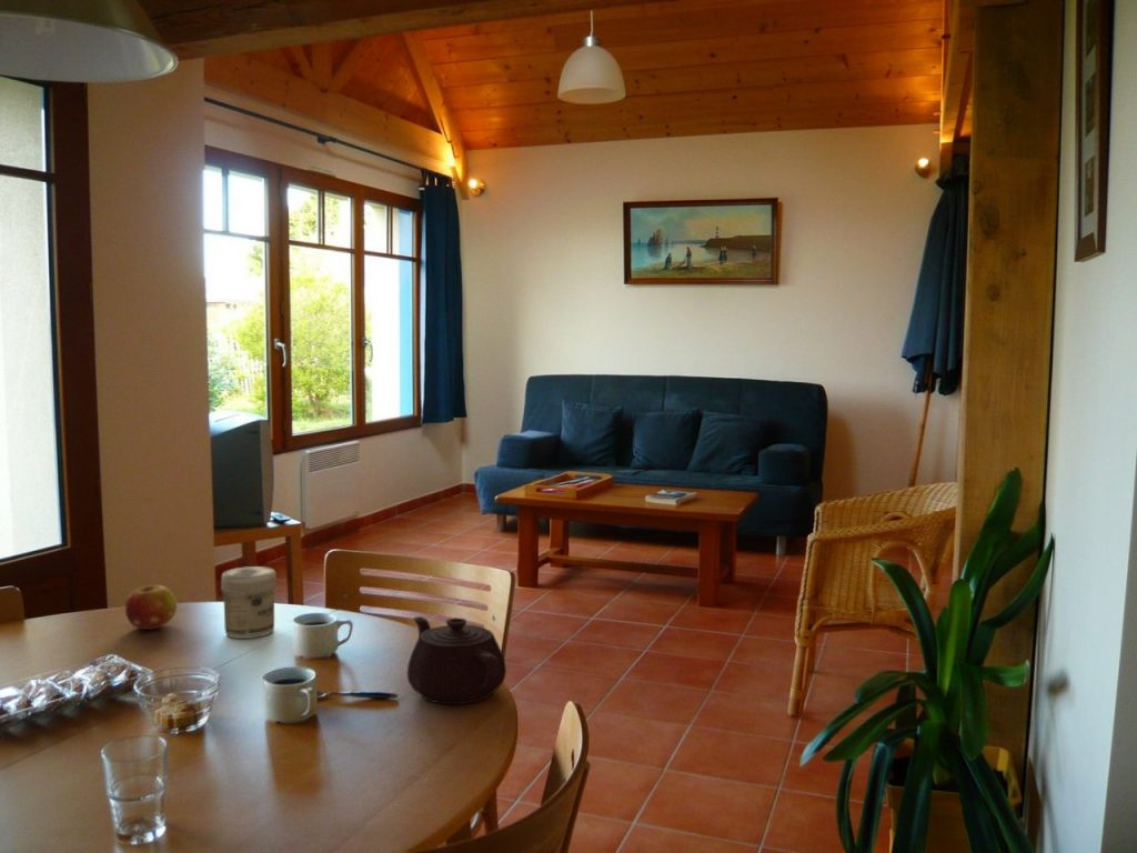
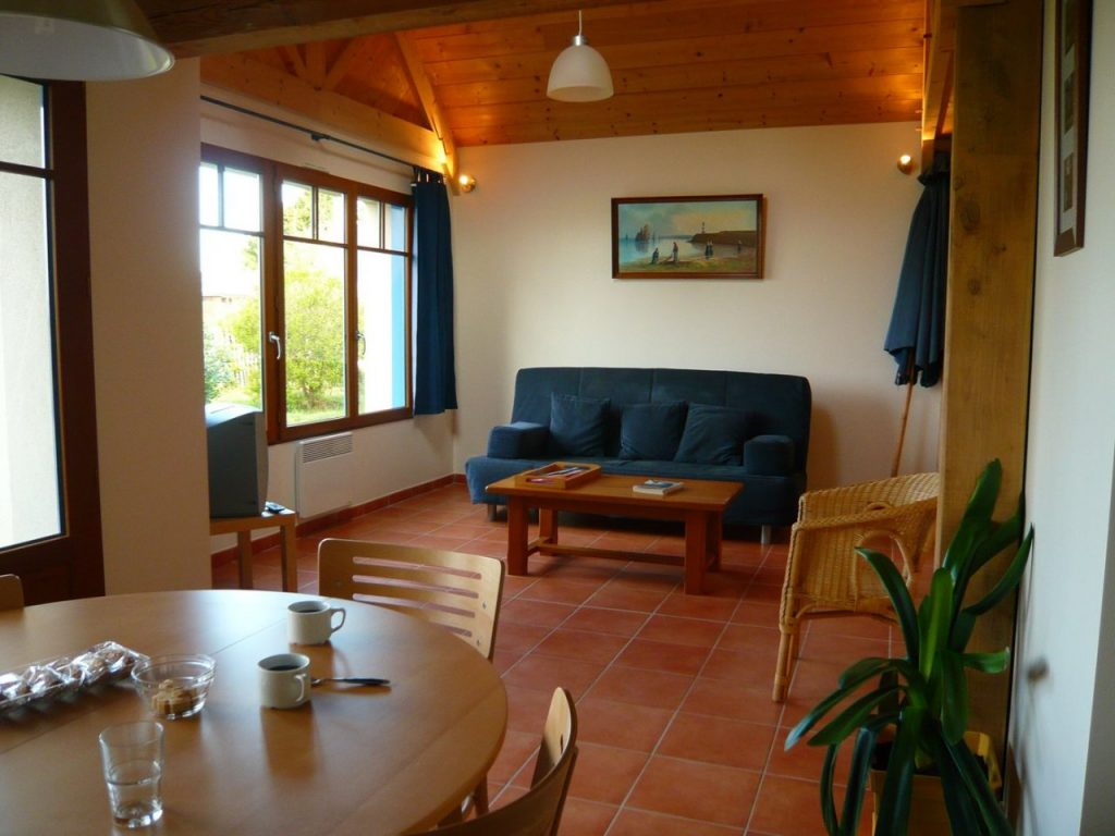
- fruit [124,584,178,631]
- teapot [406,615,507,705]
- jar [220,565,278,640]
